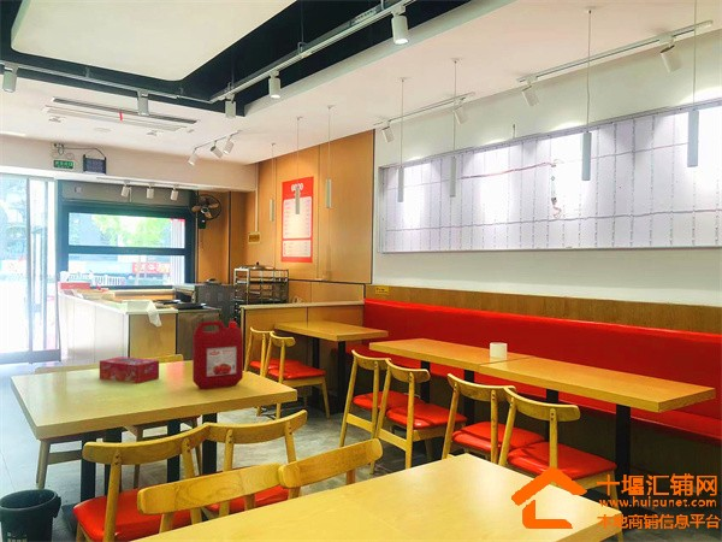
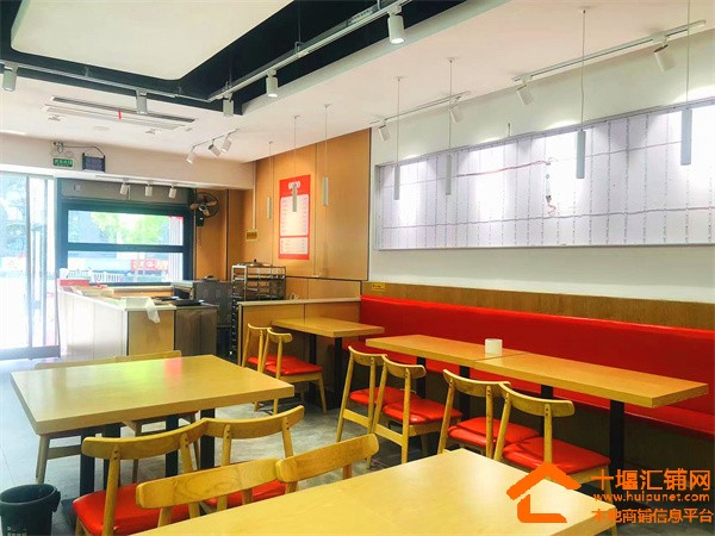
- tissue box [99,355,160,384]
- ketchup jug [191,320,244,390]
